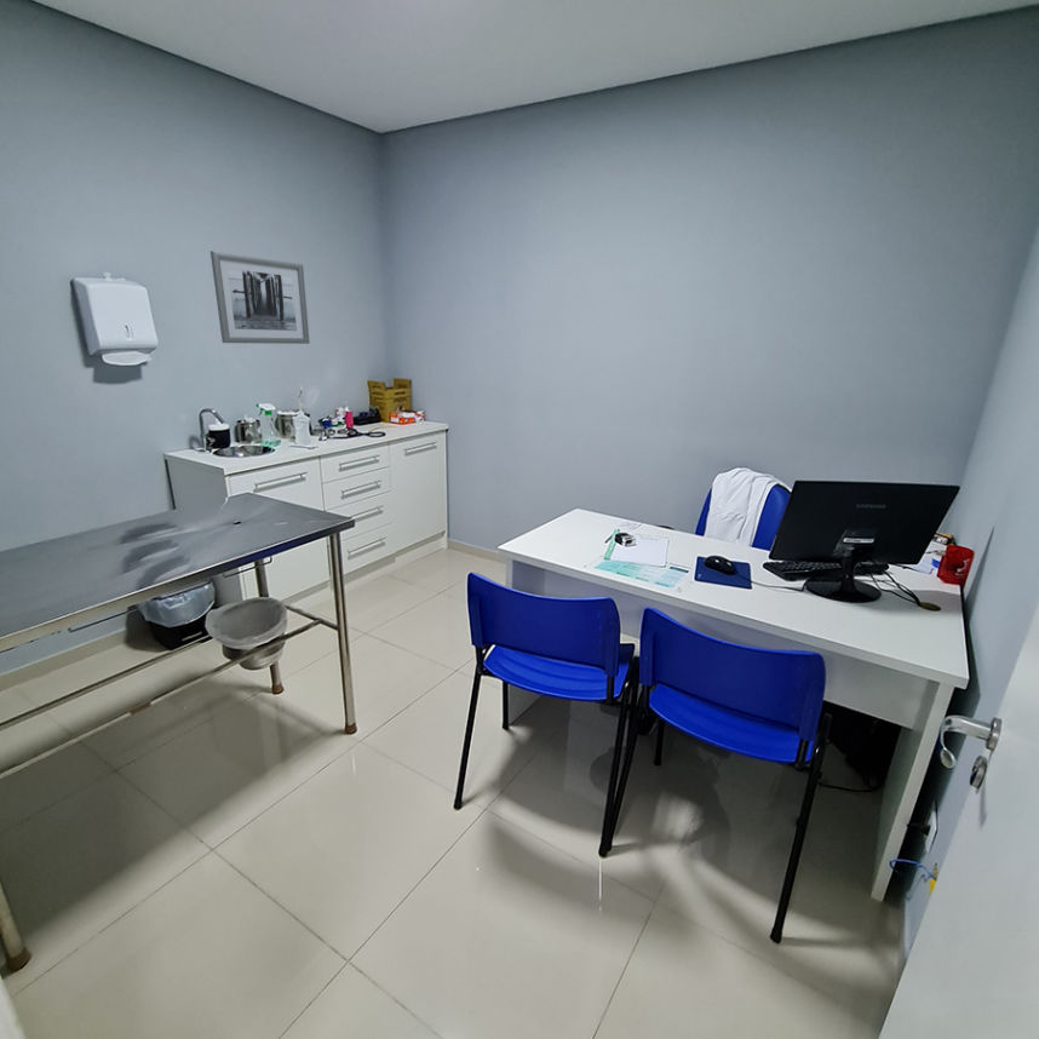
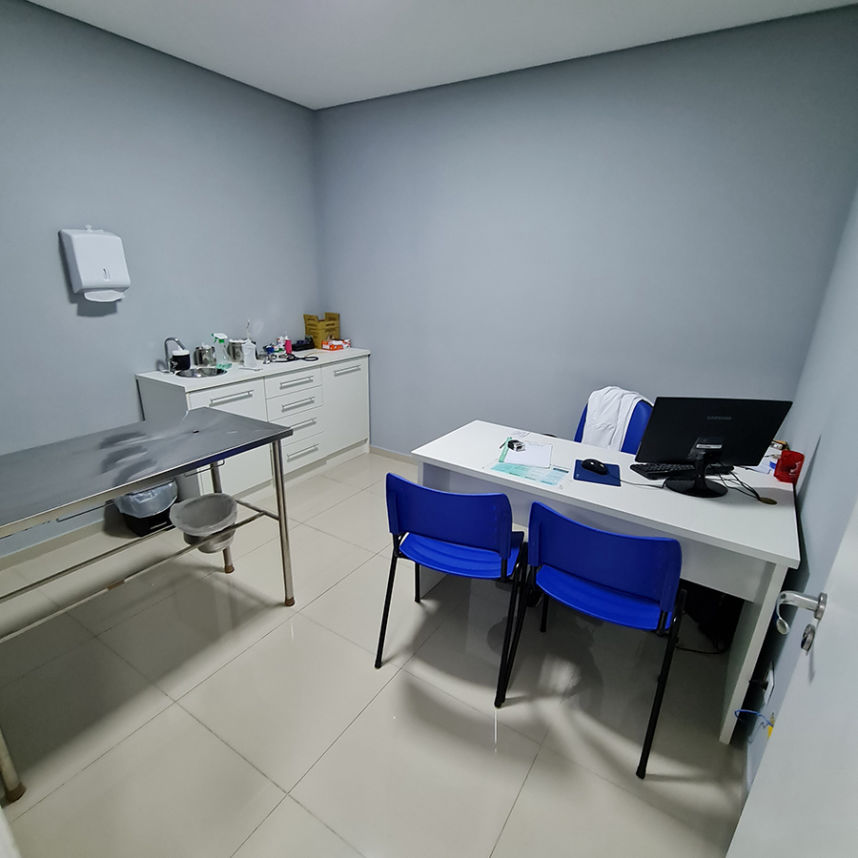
- wall art [209,249,310,345]
